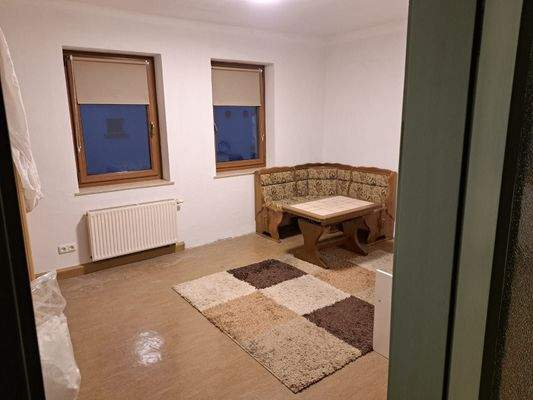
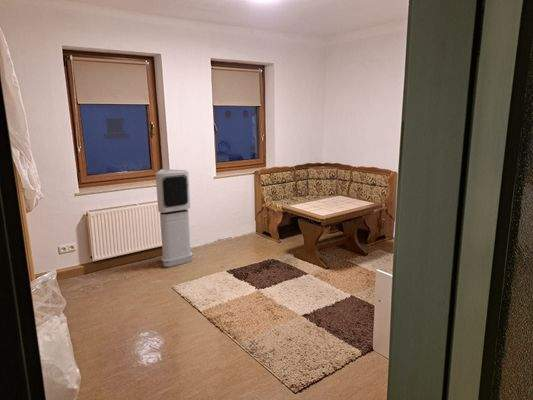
+ air purifier [155,168,194,268]
